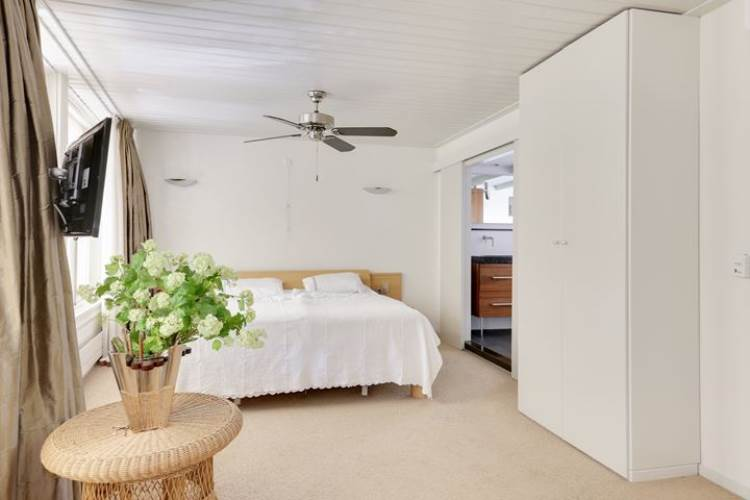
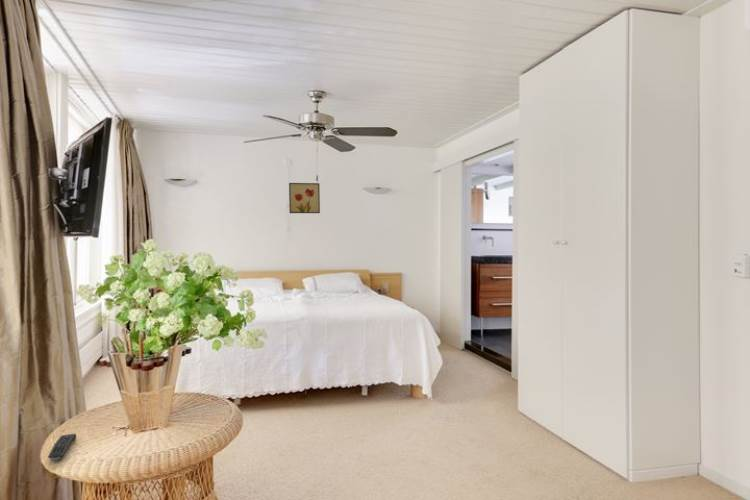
+ wall art [288,182,321,214]
+ remote control [47,433,77,462]
